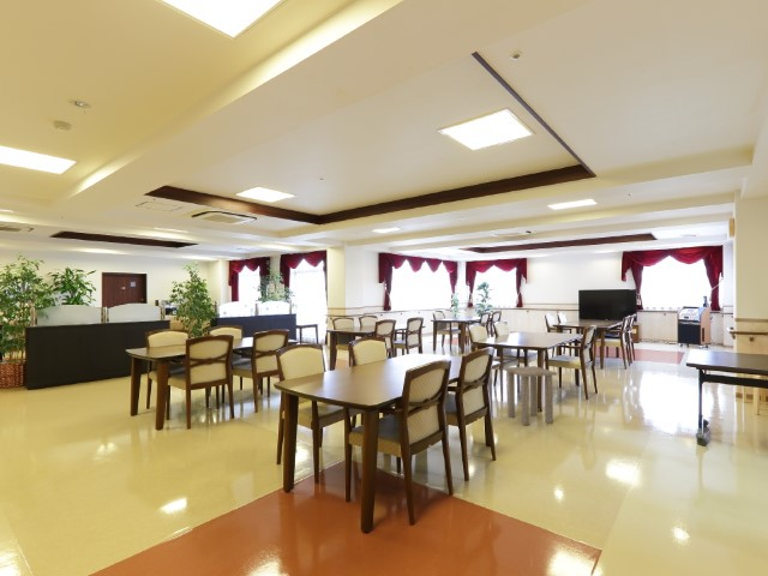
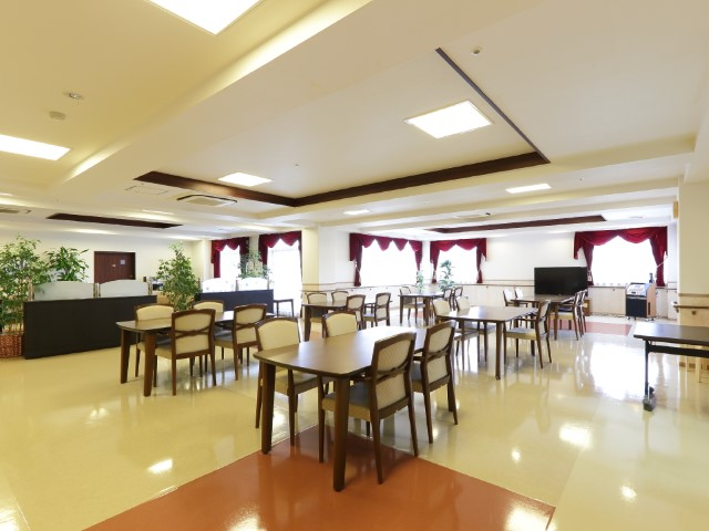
- side table [502,365,558,426]
